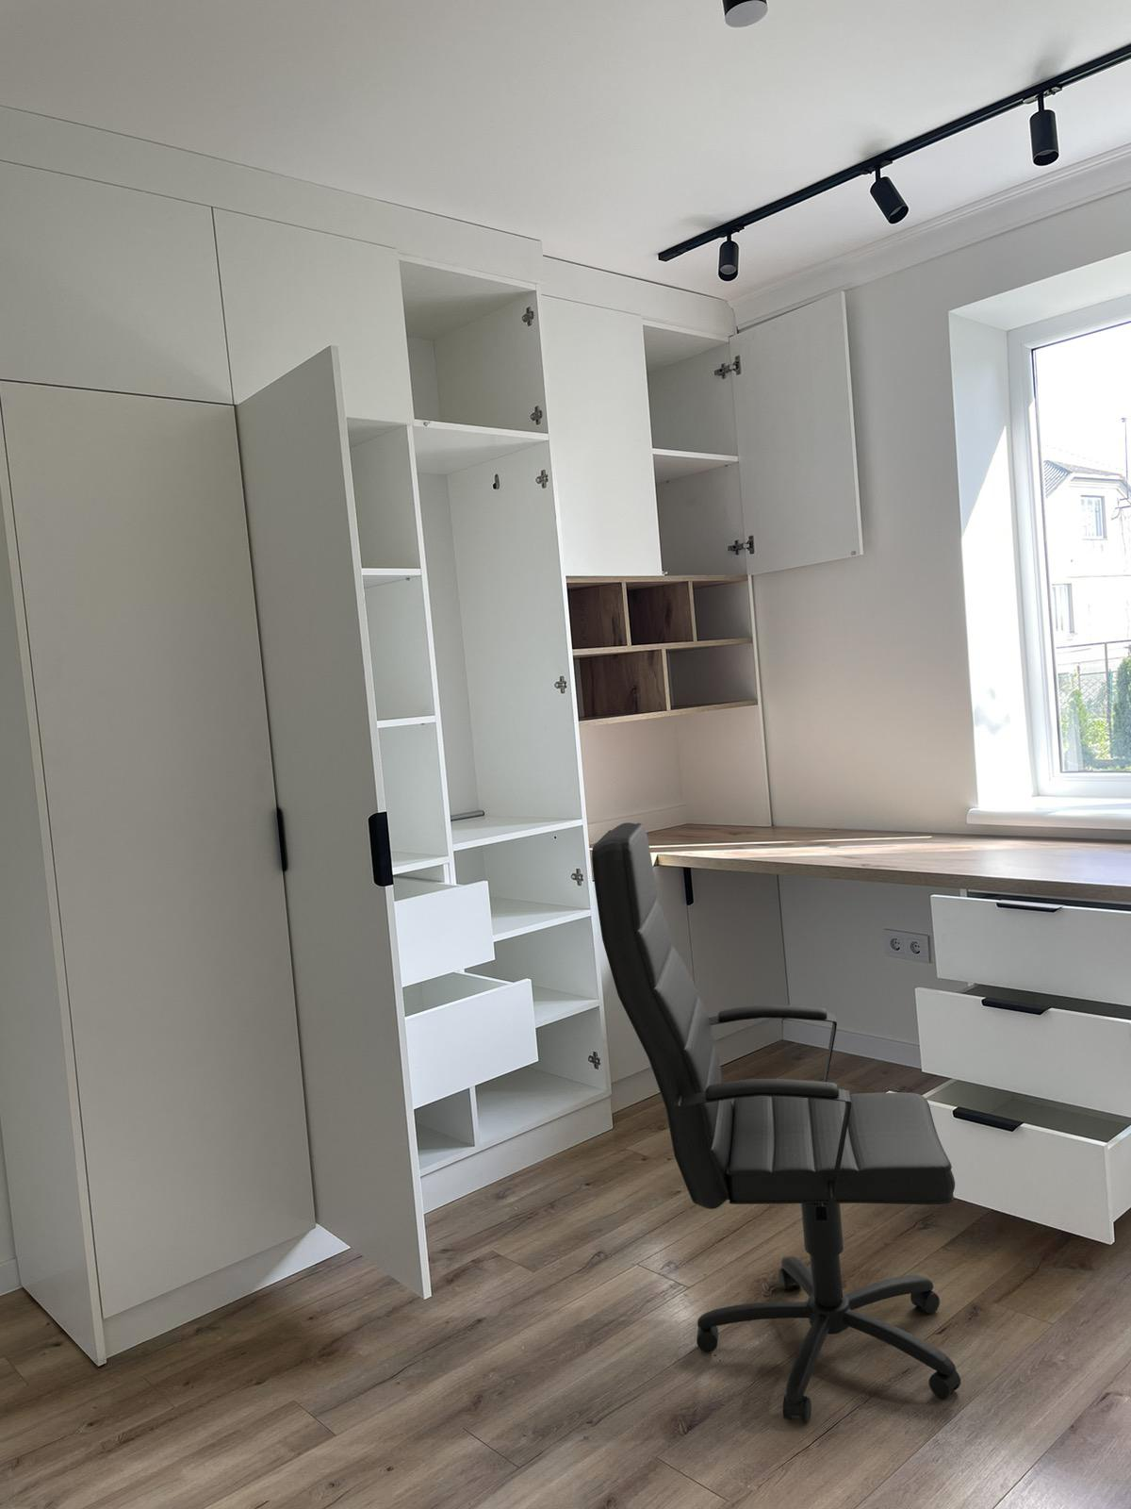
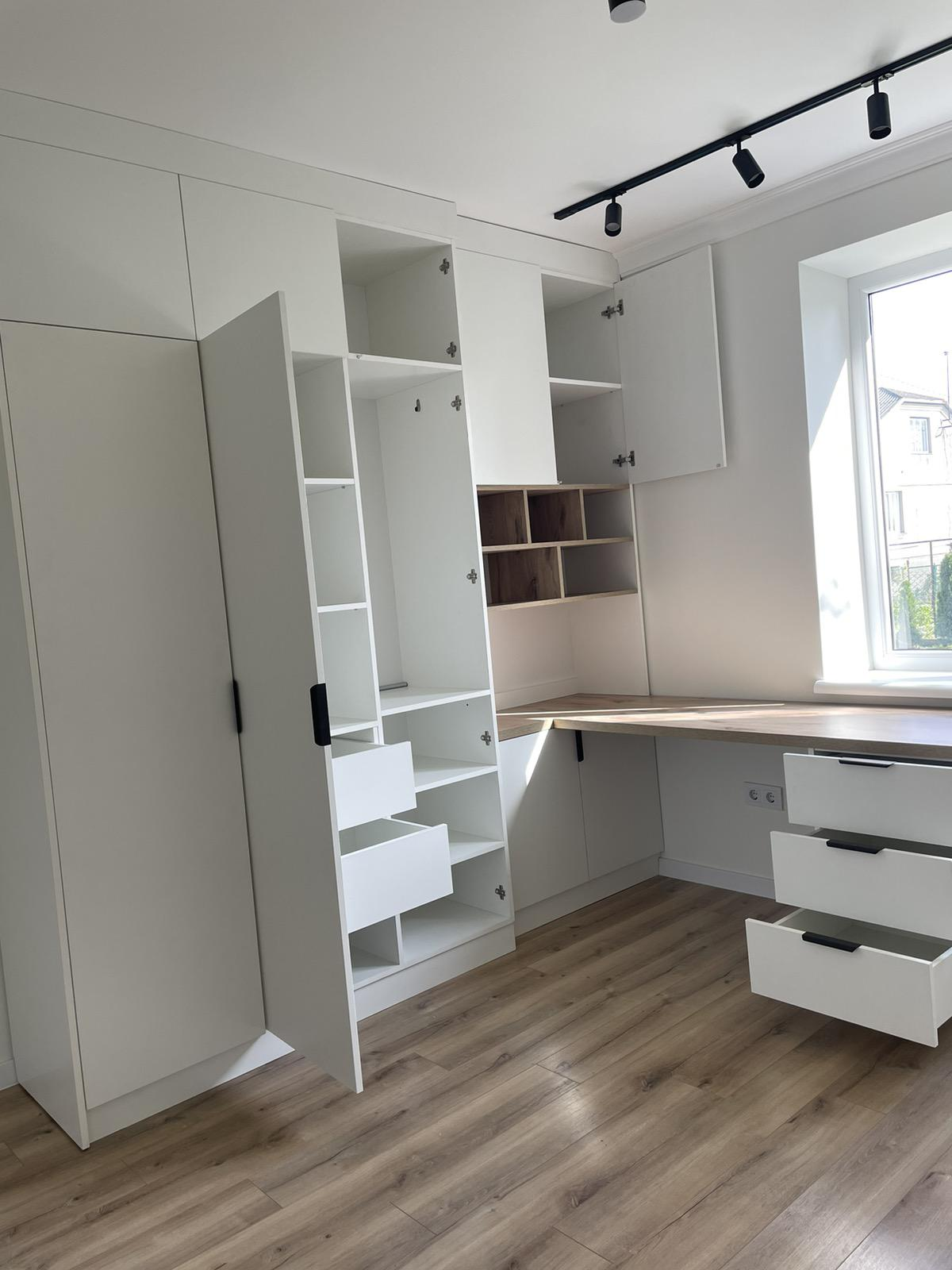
- office chair [590,821,961,1425]
